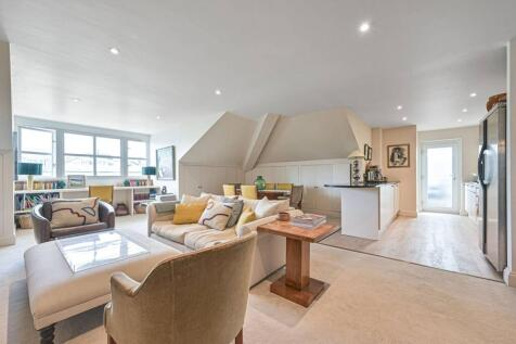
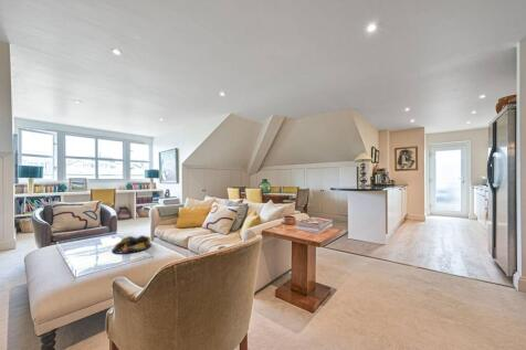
+ fruit bowl [111,234,152,255]
